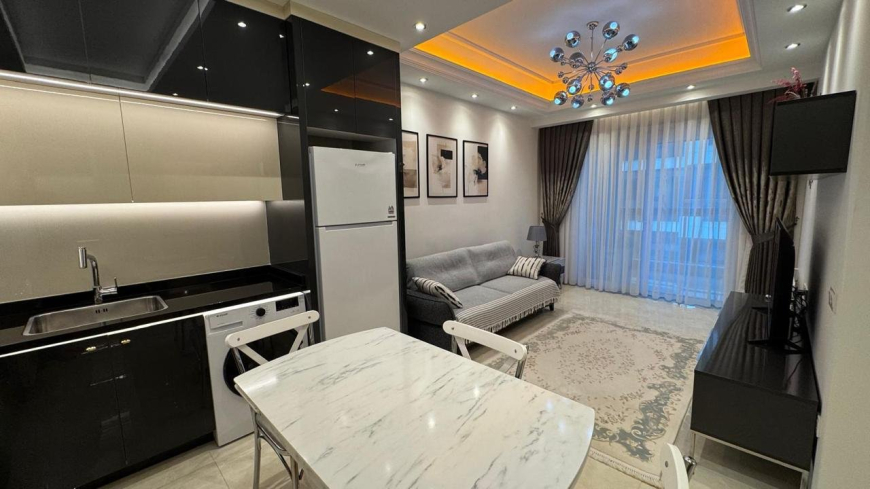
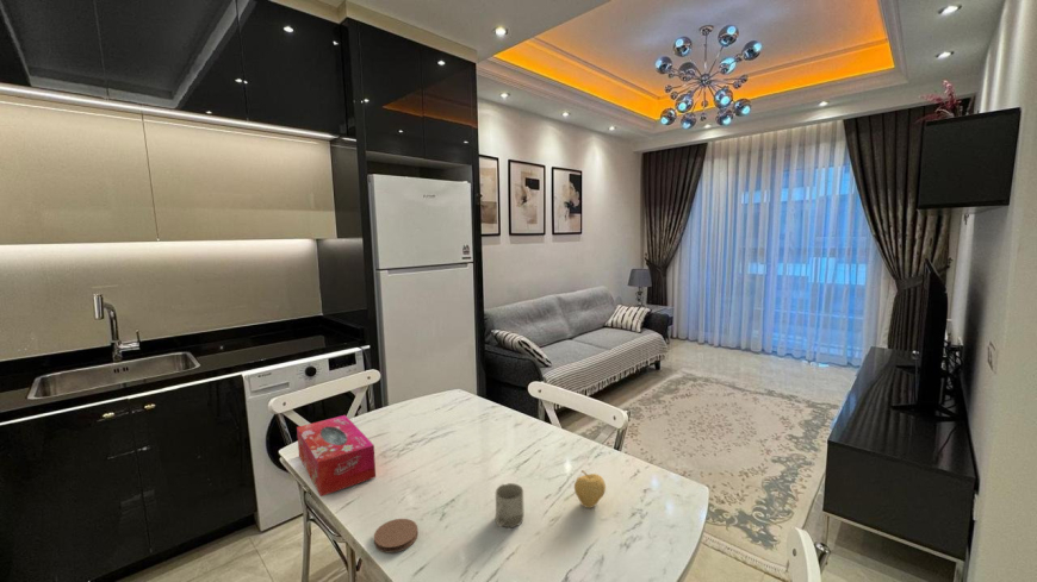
+ tissue box [296,414,377,497]
+ coaster [373,518,418,553]
+ cup [495,482,524,528]
+ fruit [573,469,607,509]
